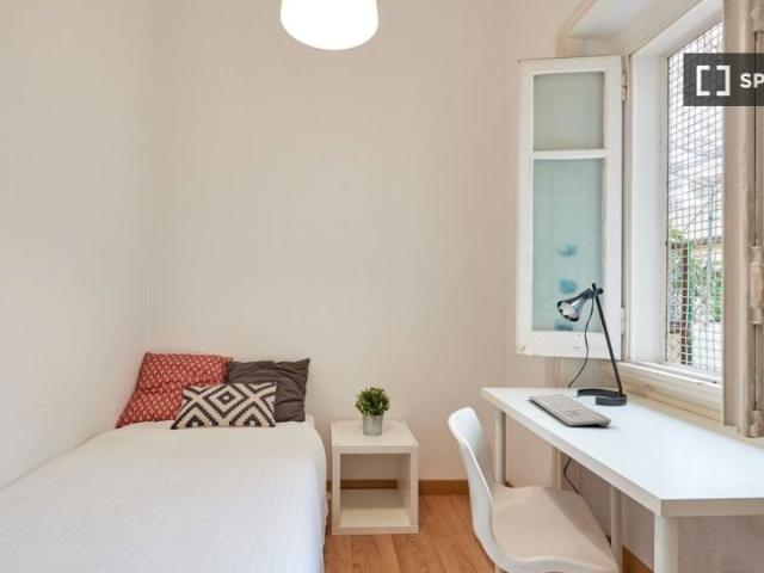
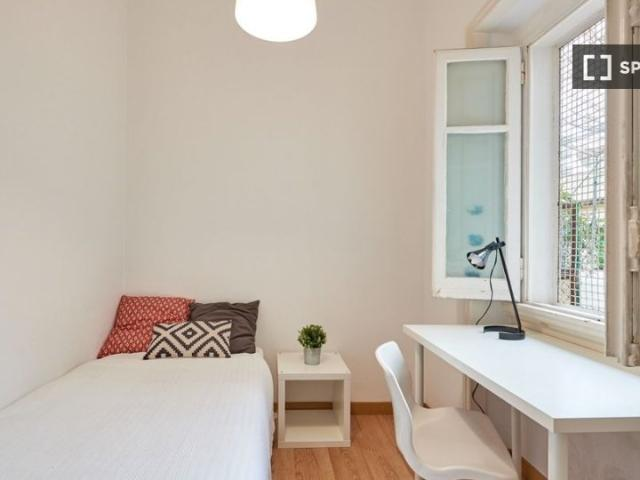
- keyboard [528,393,612,427]
